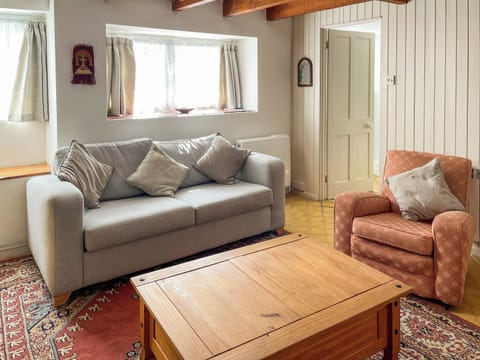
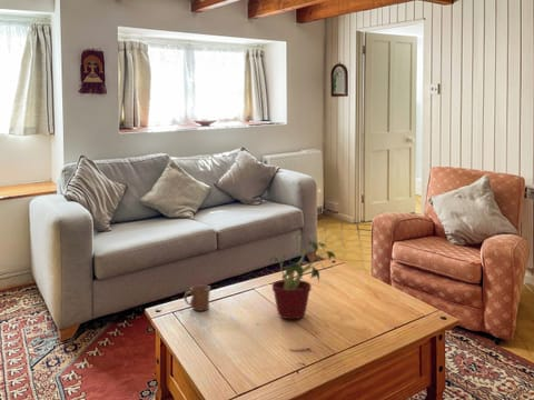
+ mug [182,284,211,312]
+ potted plant [268,232,337,320]
